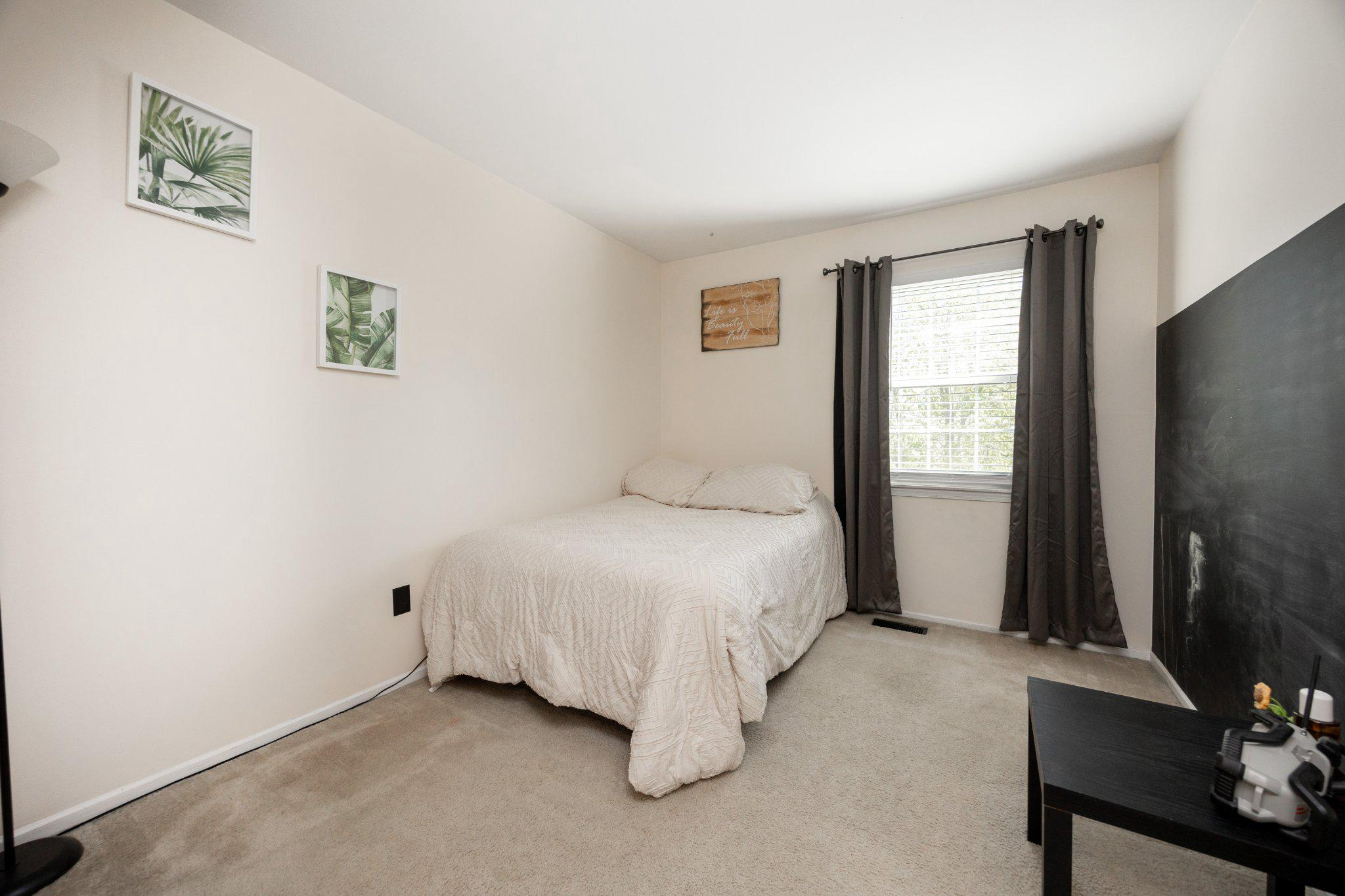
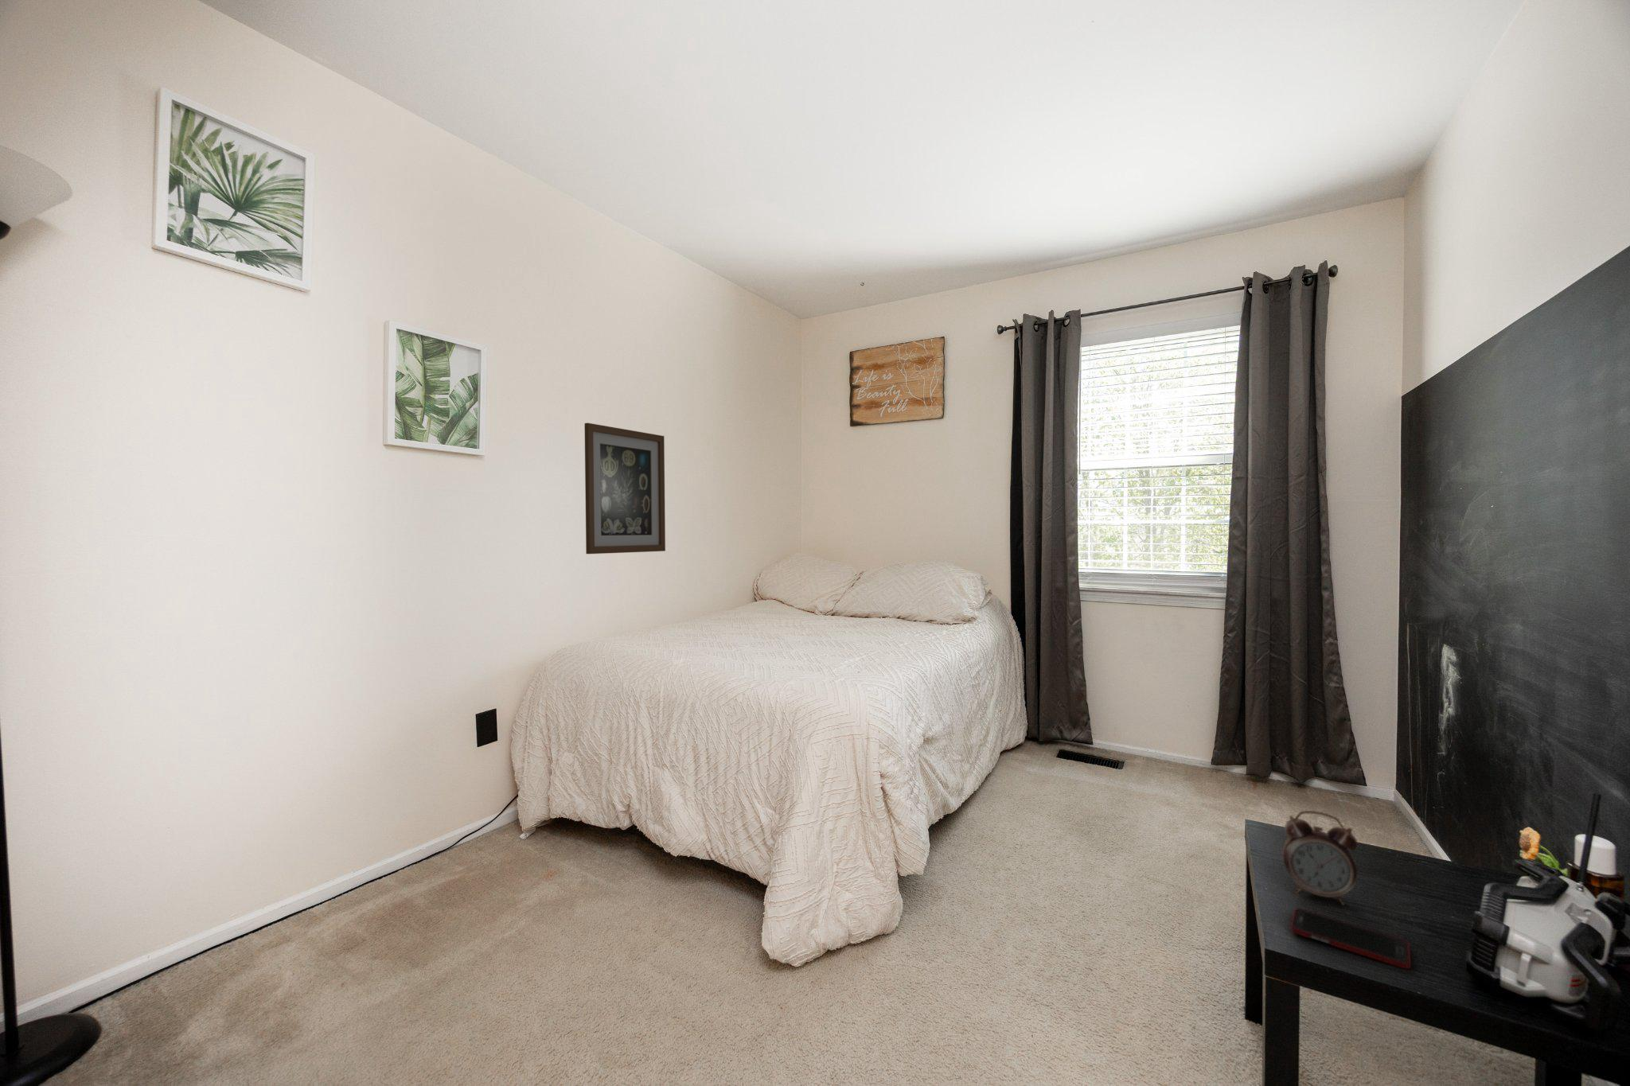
+ wall art [583,423,667,555]
+ cell phone [1291,908,1411,970]
+ alarm clock [1281,810,1359,907]
